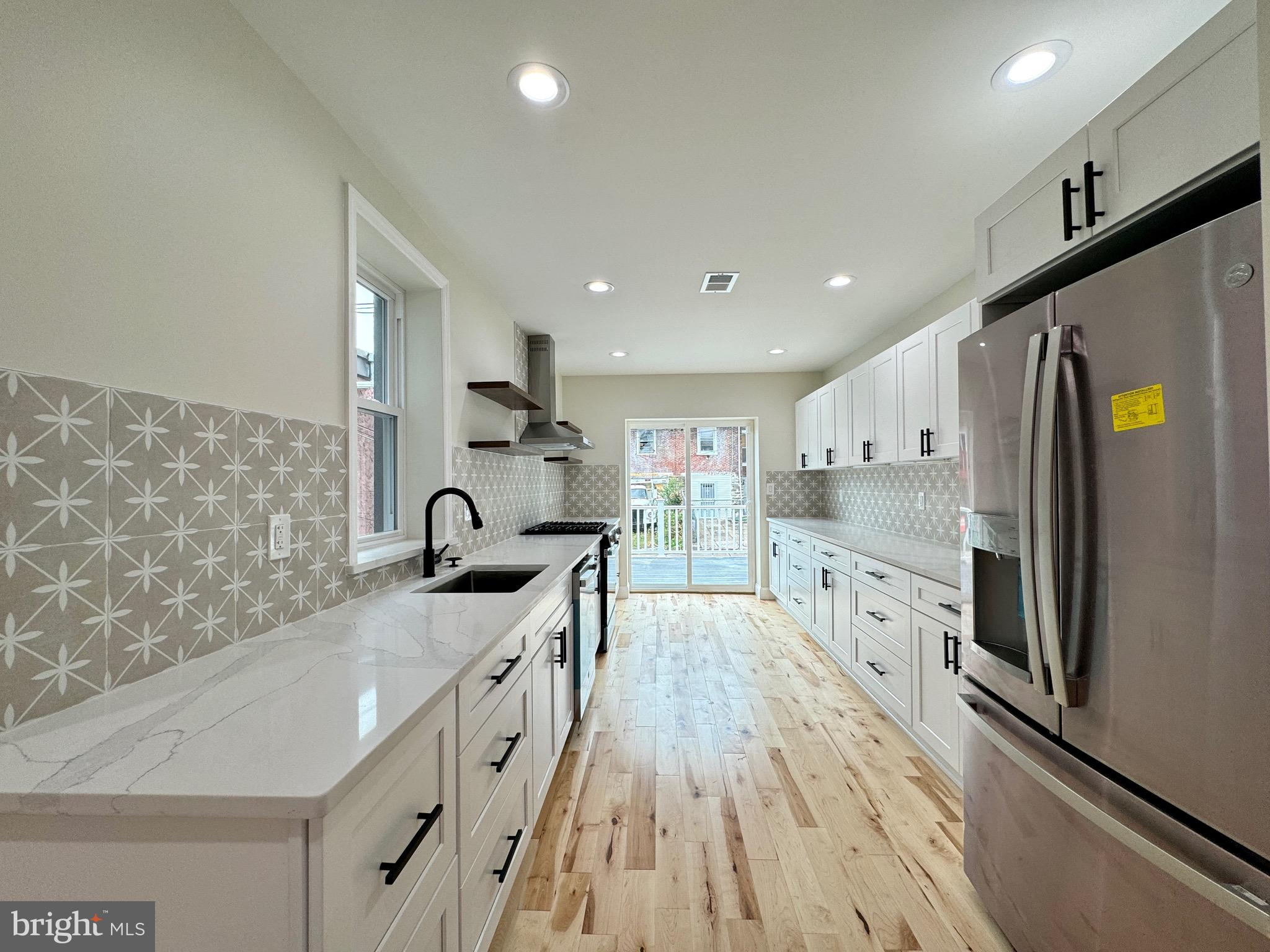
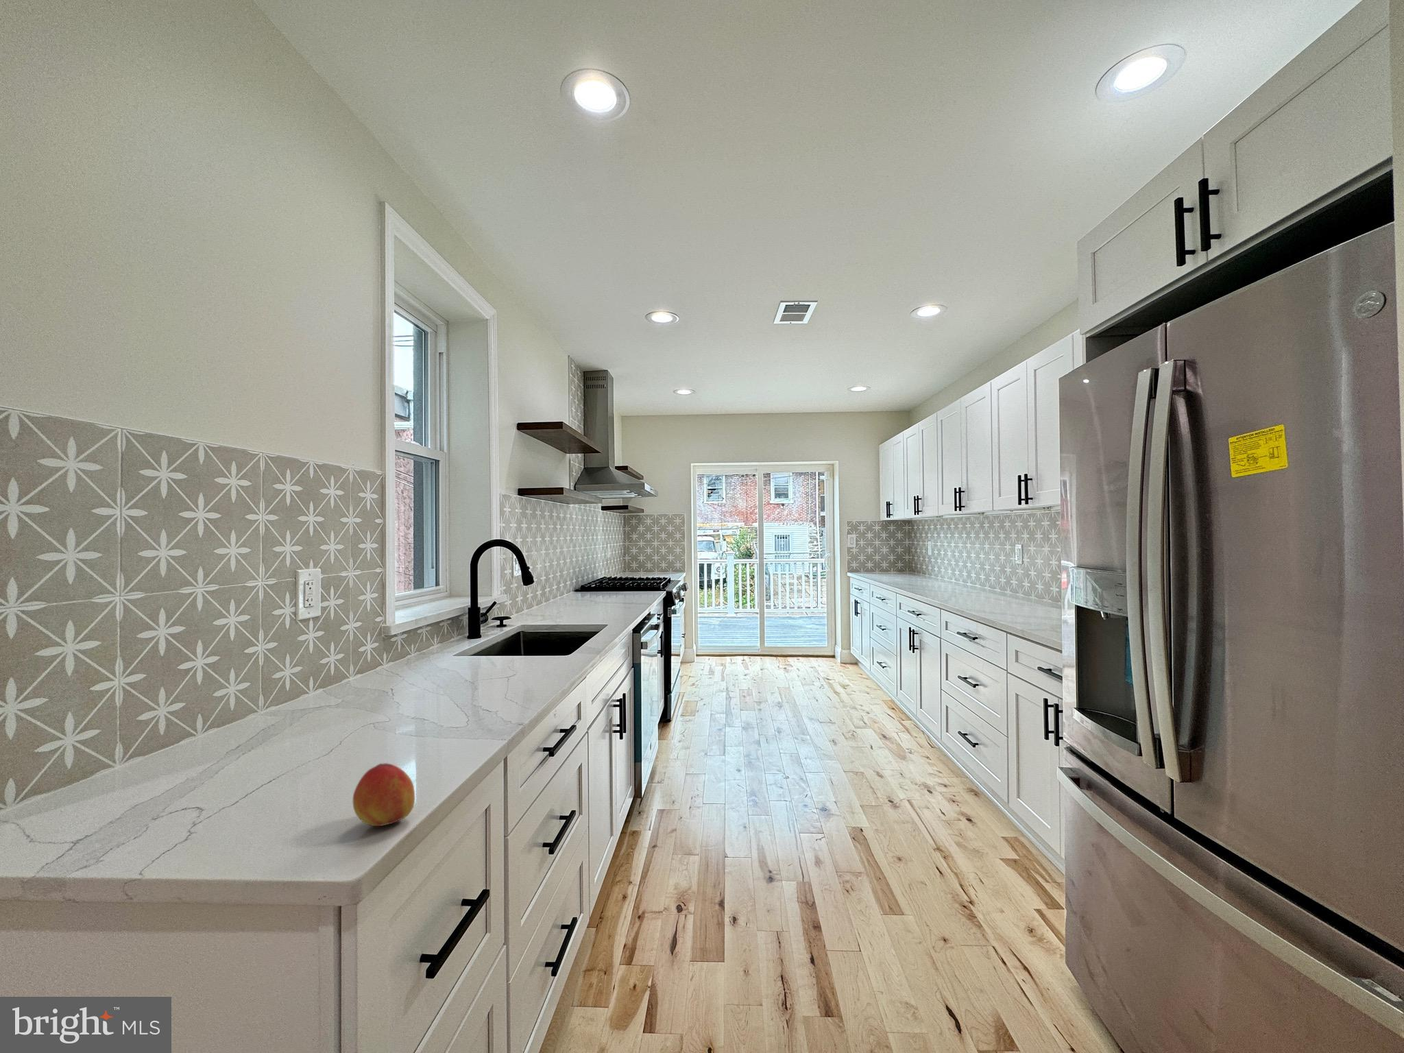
+ peach [353,762,416,826]
